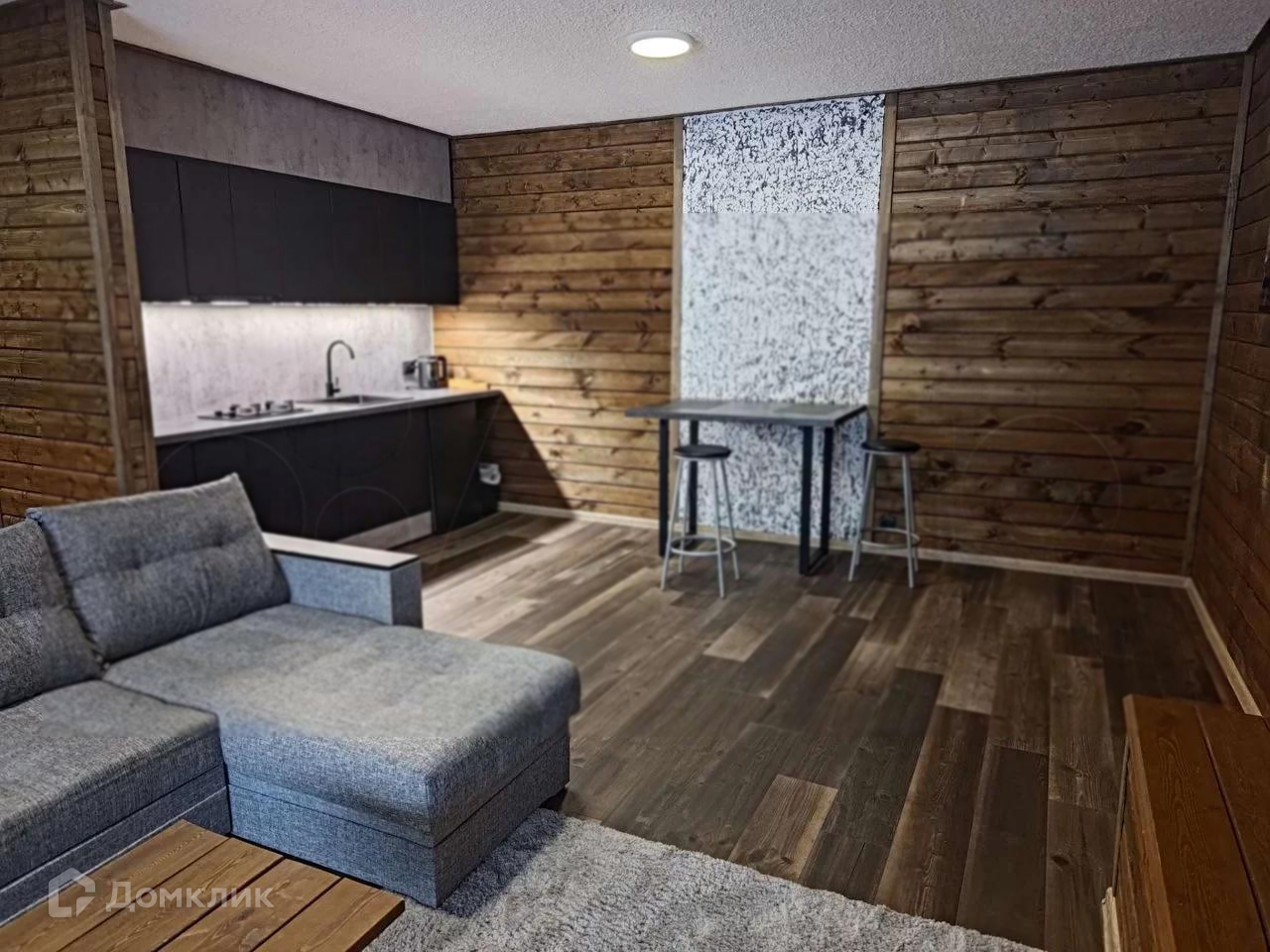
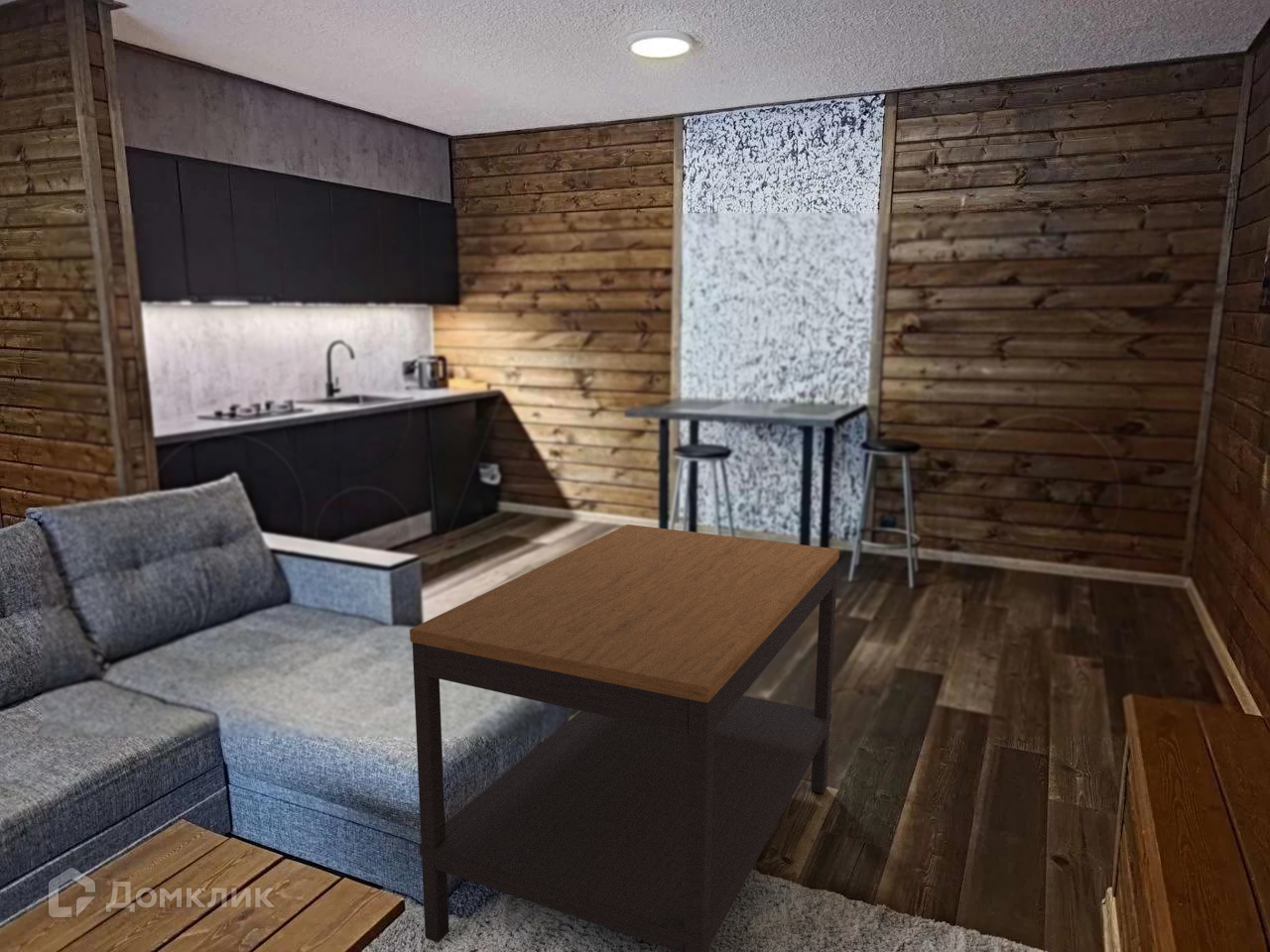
+ side table [409,524,840,952]
